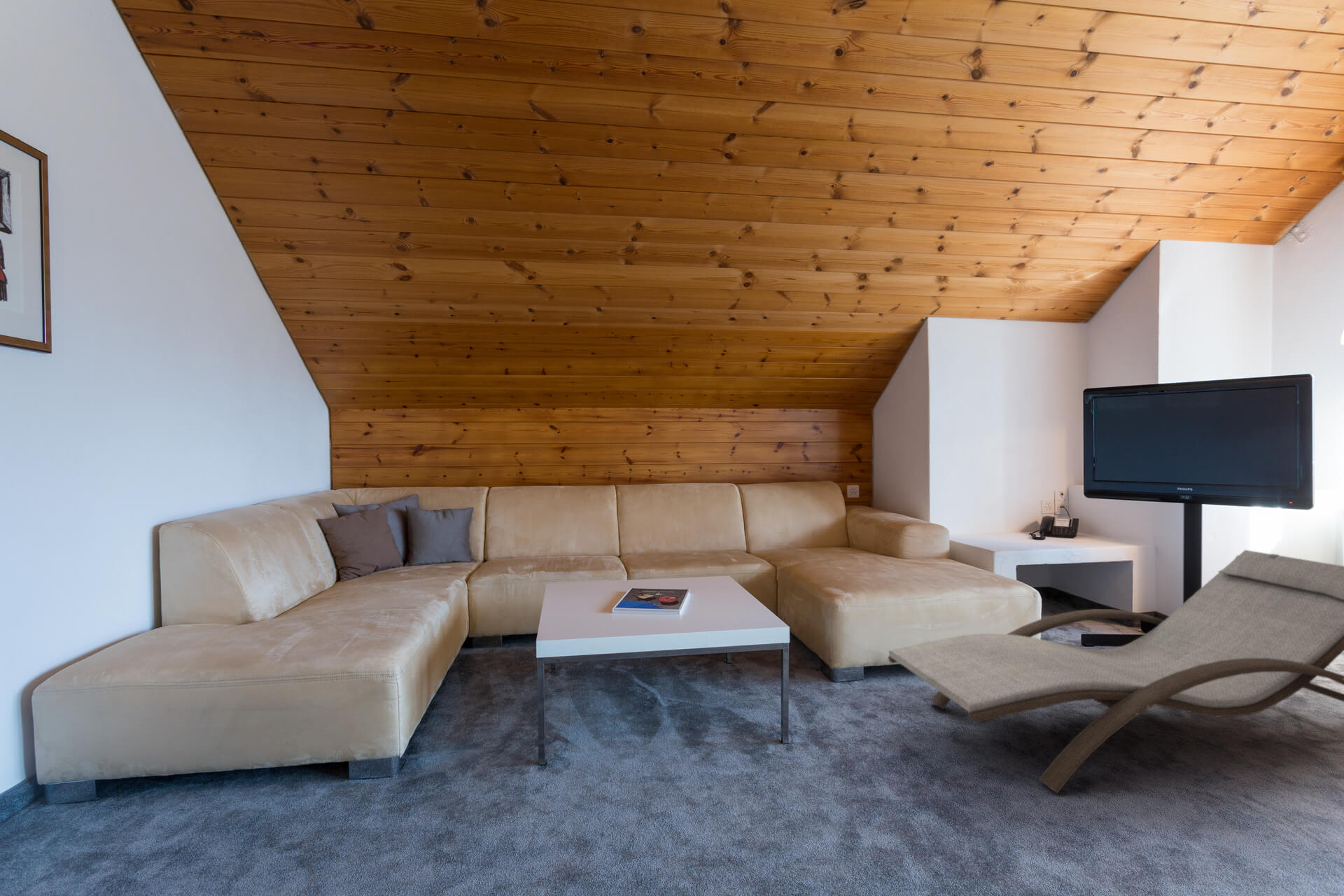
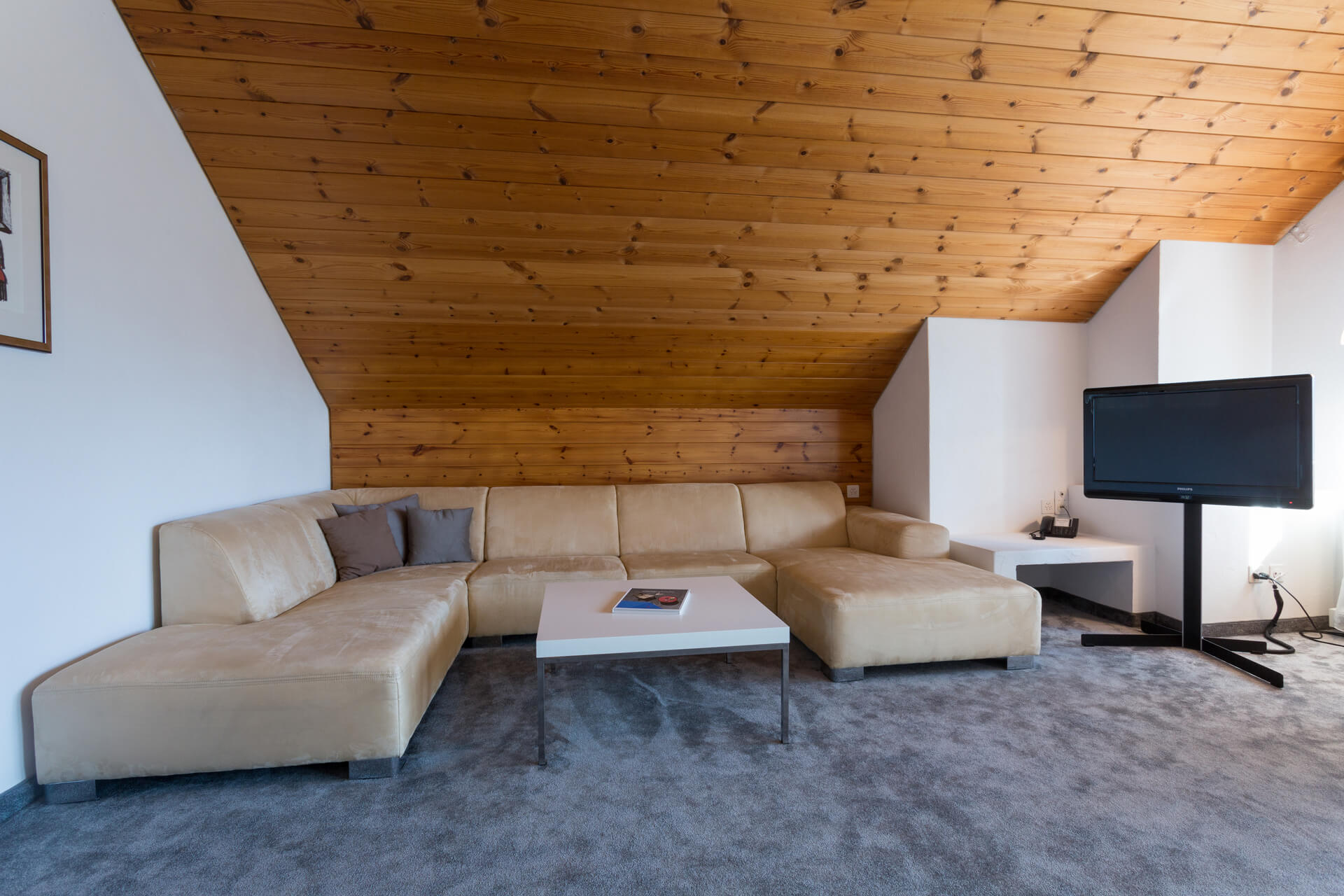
- lounge chair [888,549,1344,794]
